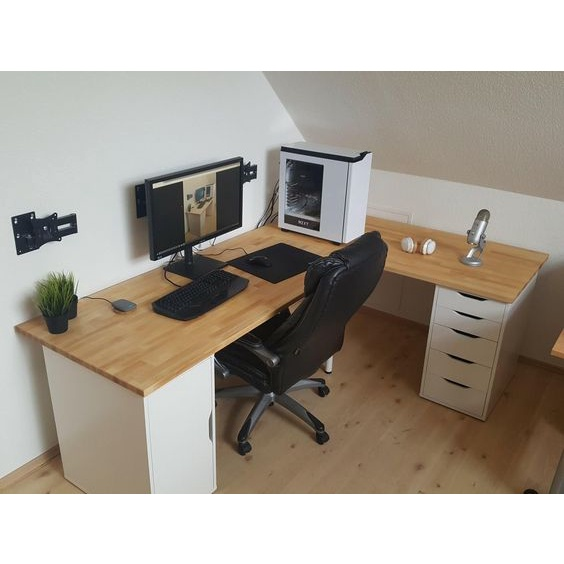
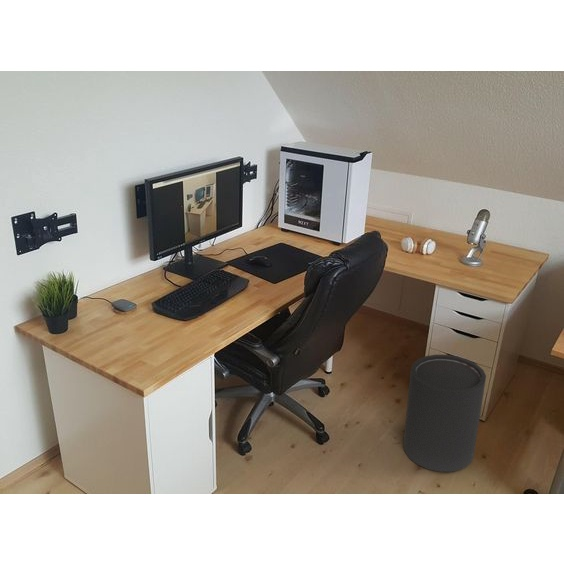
+ trash can [402,354,487,473]
